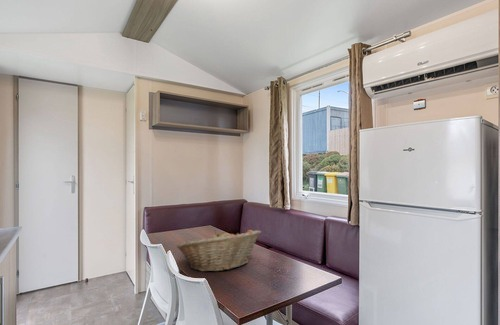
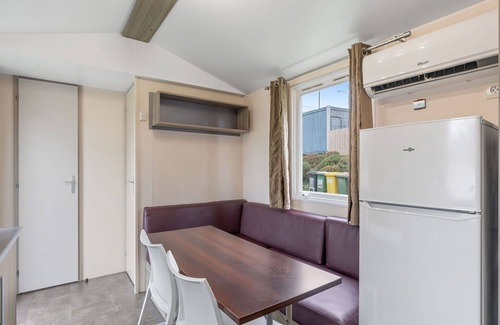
- fruit basket [175,229,262,272]
